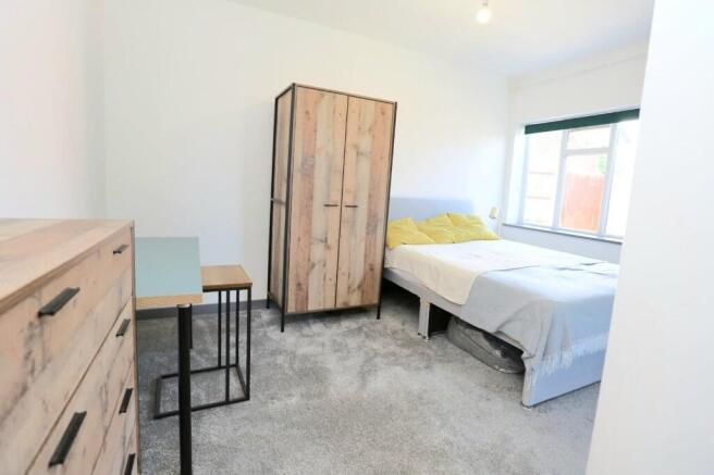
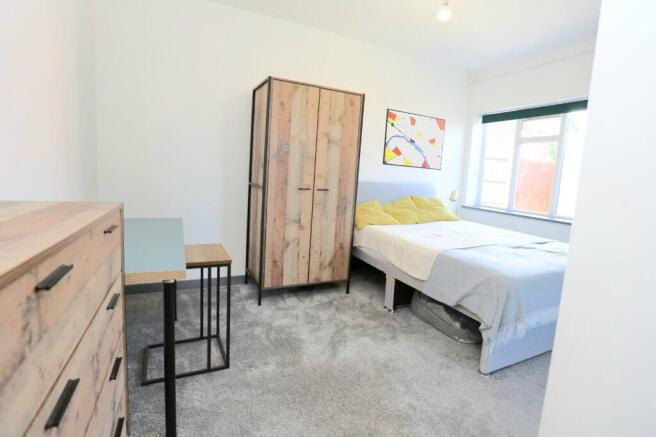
+ wall art [382,108,446,171]
